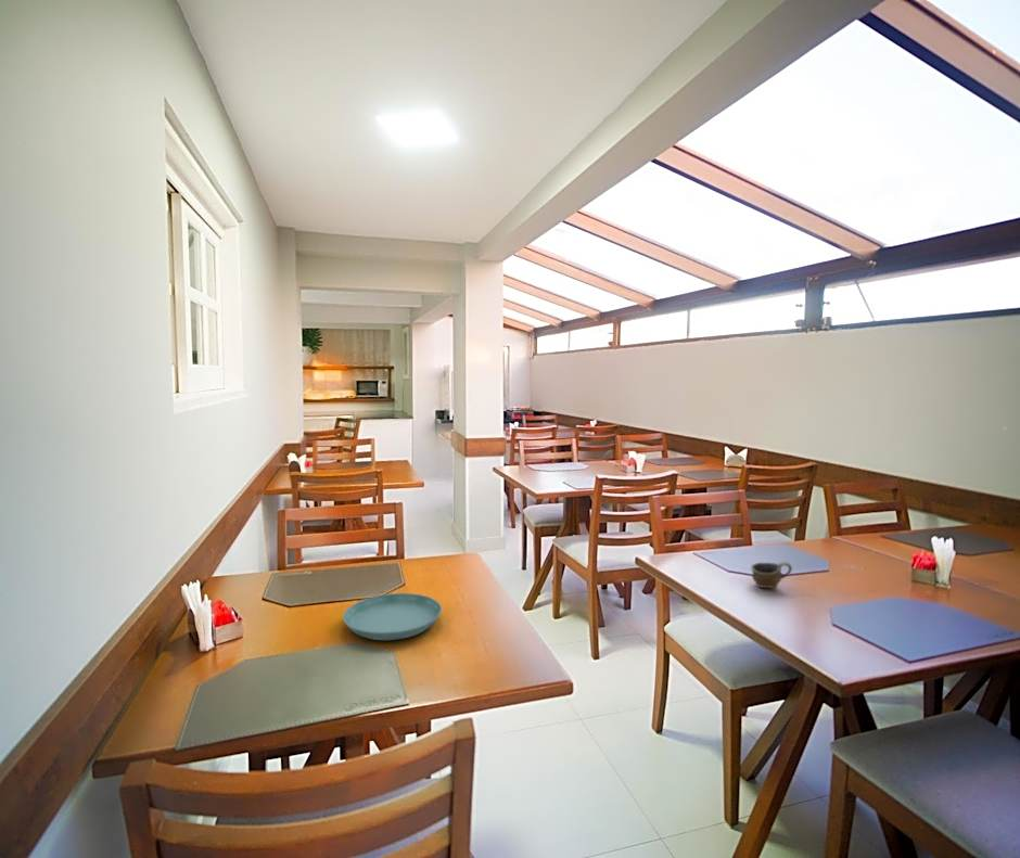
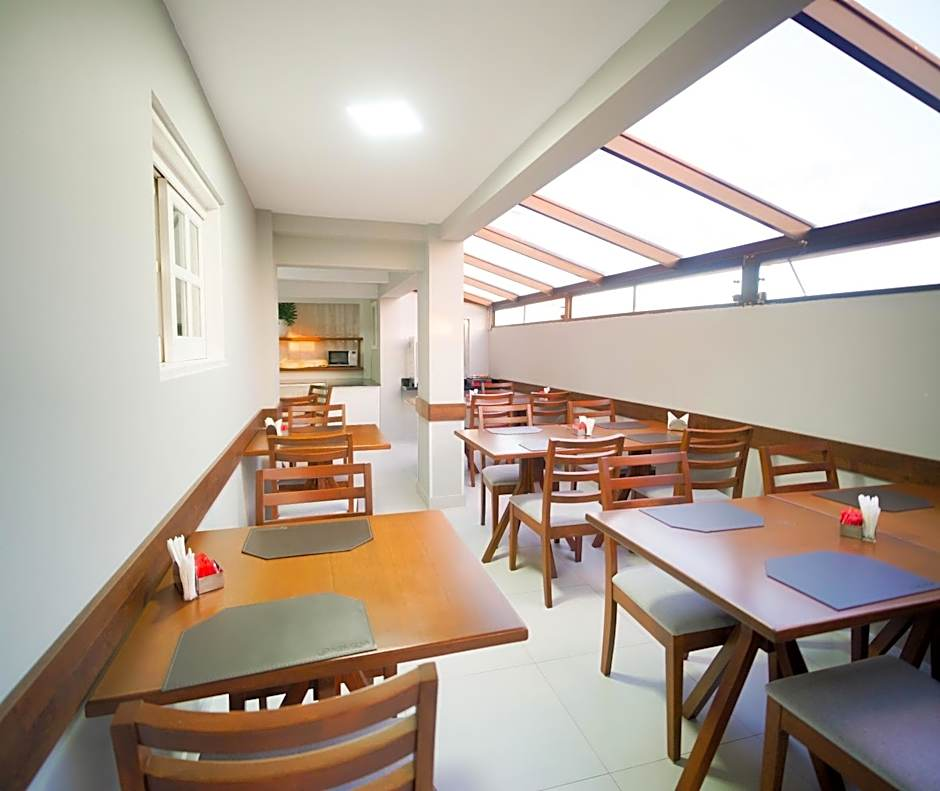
- cup [750,560,793,589]
- saucer [342,592,443,641]
